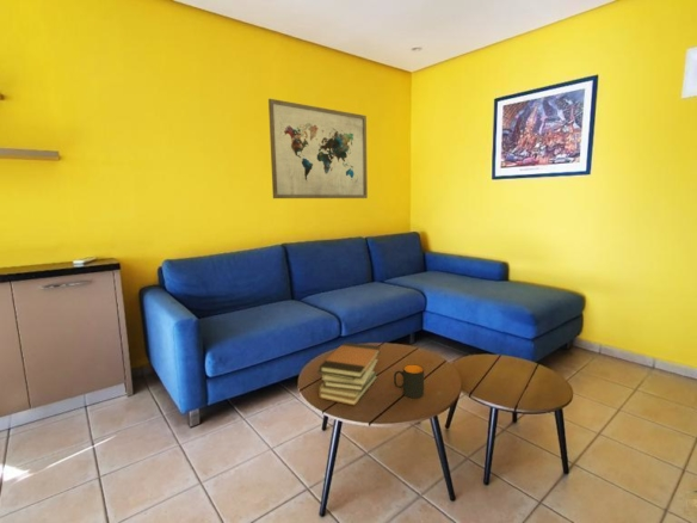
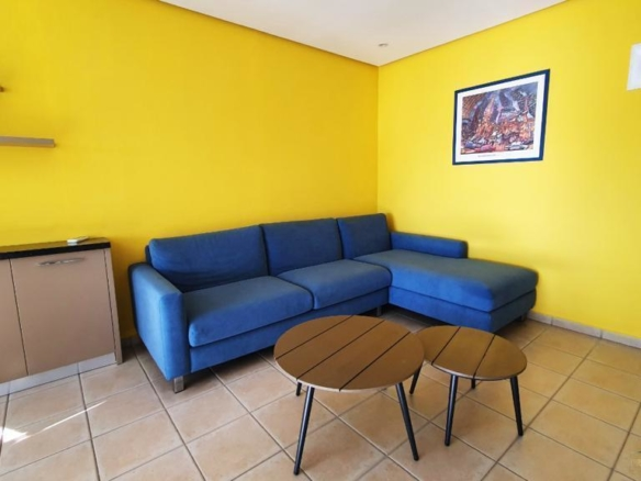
- wall art [267,98,369,199]
- mug [393,363,425,399]
- book stack [316,342,382,407]
